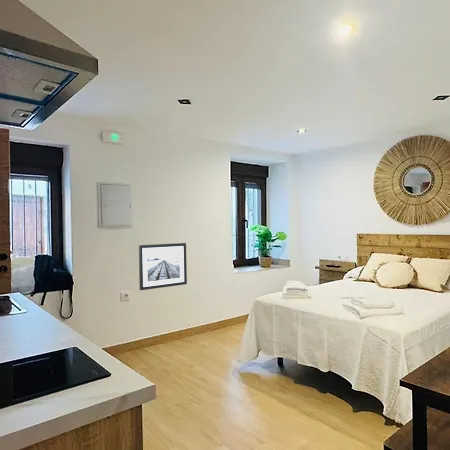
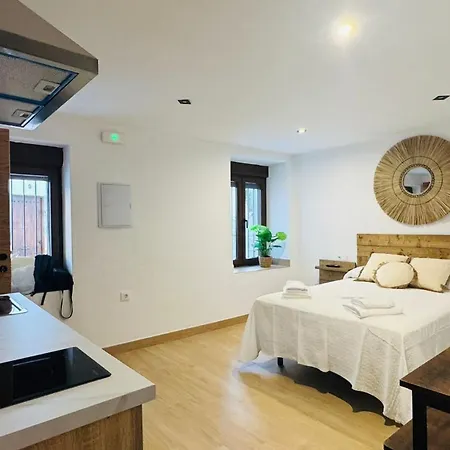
- wall art [138,242,188,291]
